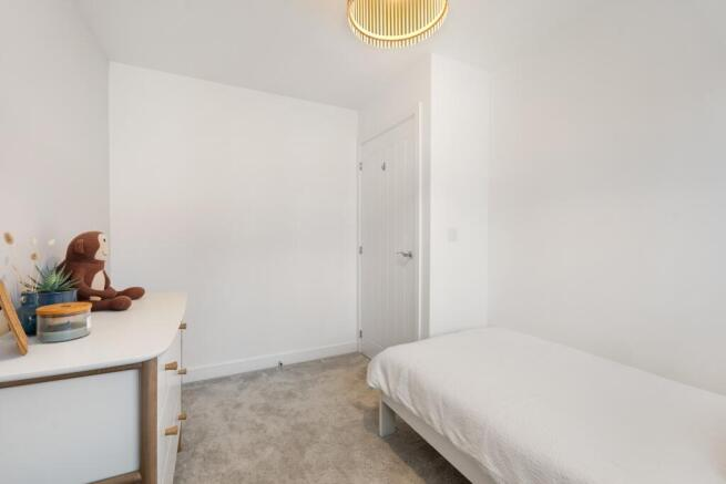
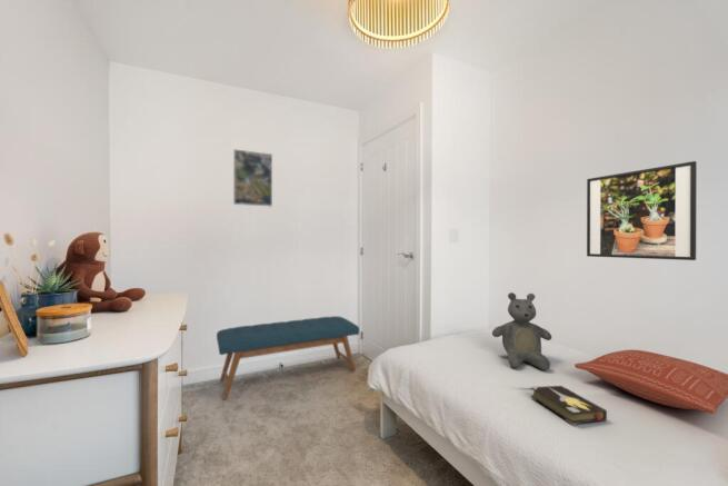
+ bench [216,315,360,400]
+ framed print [586,160,698,261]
+ pillow [574,349,728,415]
+ teddy bear [491,291,552,371]
+ hardback book [530,385,608,426]
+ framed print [232,148,273,208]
